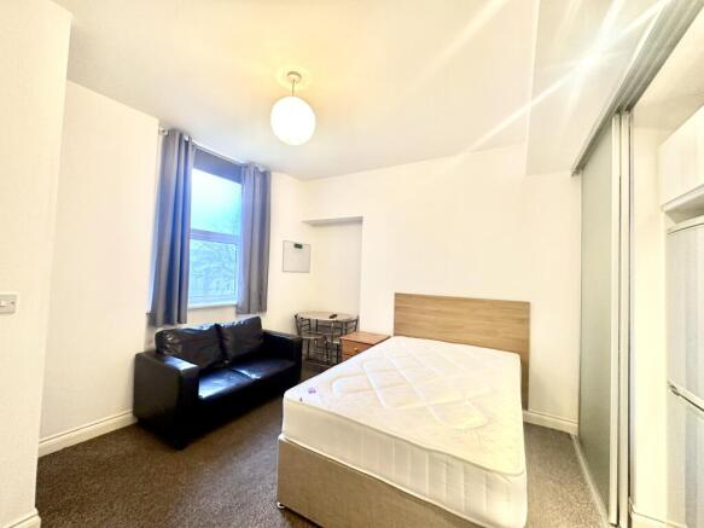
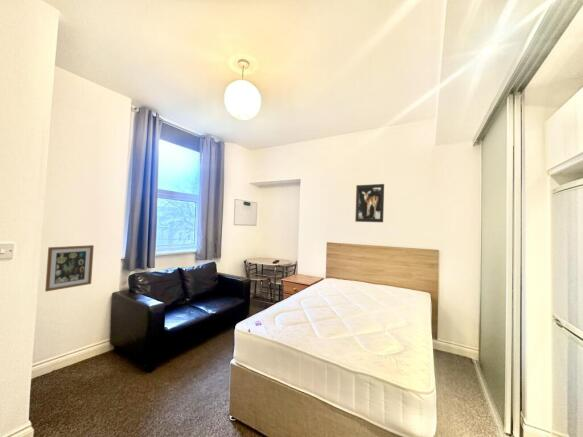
+ wall art [354,183,385,223]
+ wall art [44,244,95,292]
